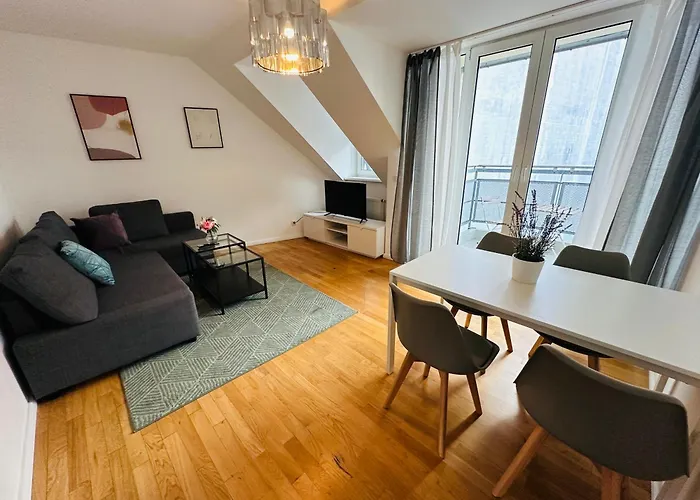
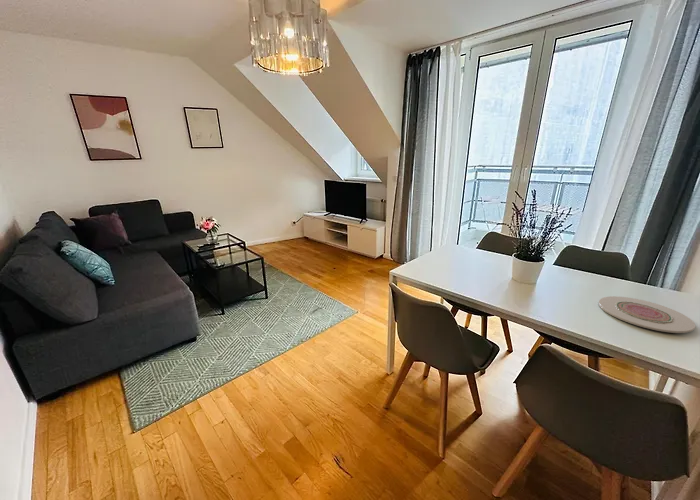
+ plate [598,295,697,334]
